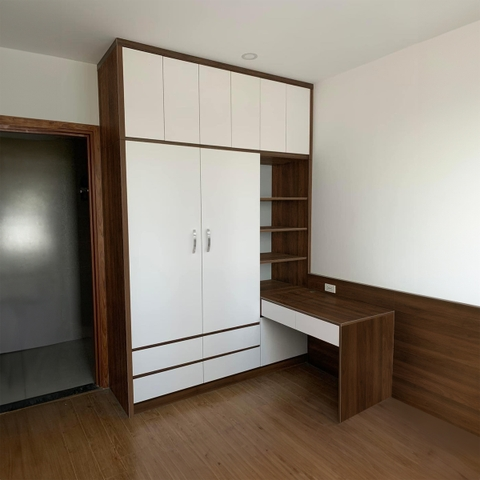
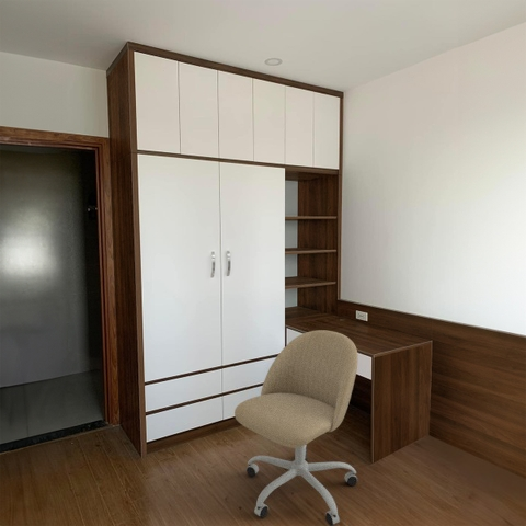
+ office chair [233,329,359,526]
